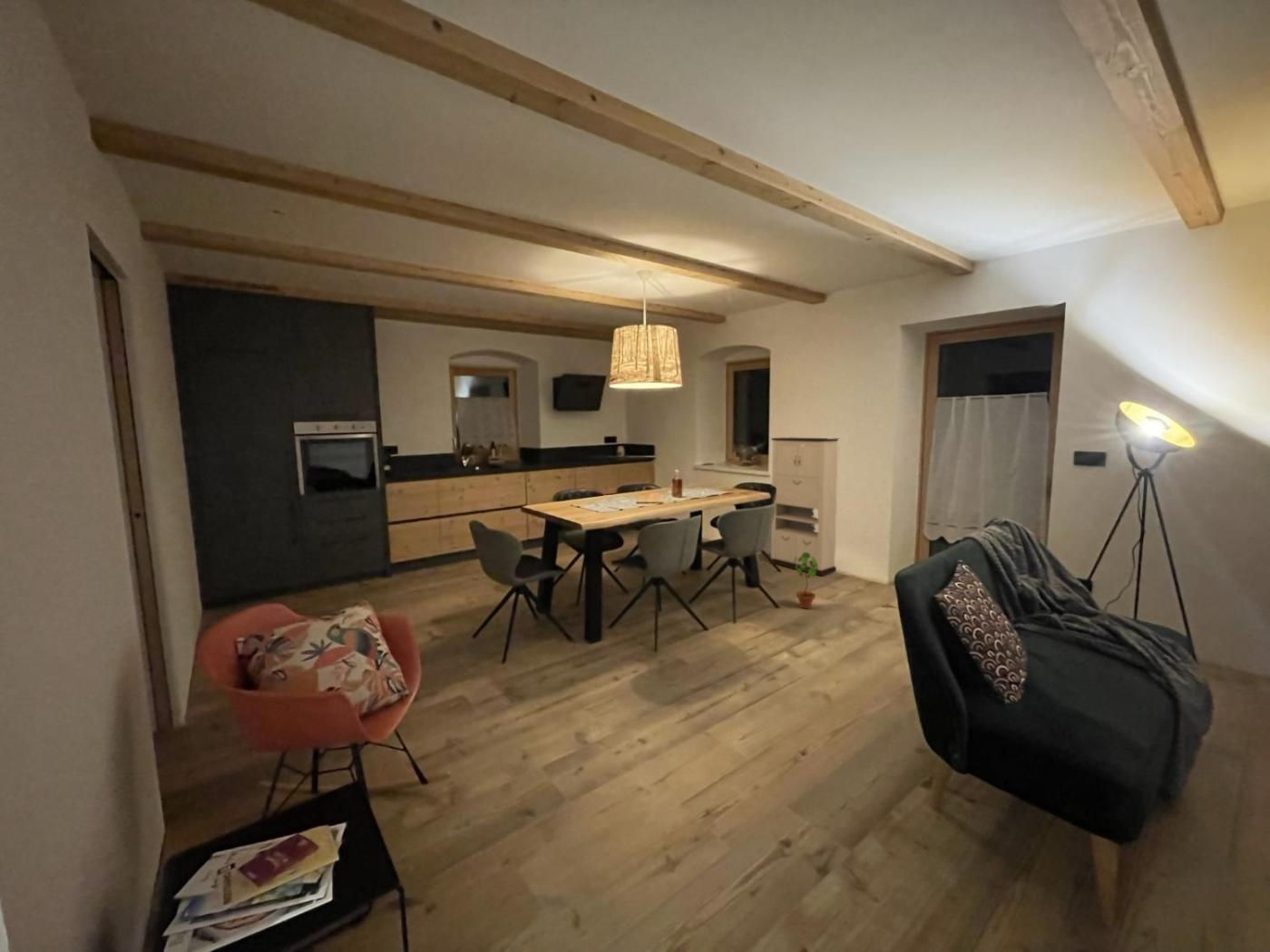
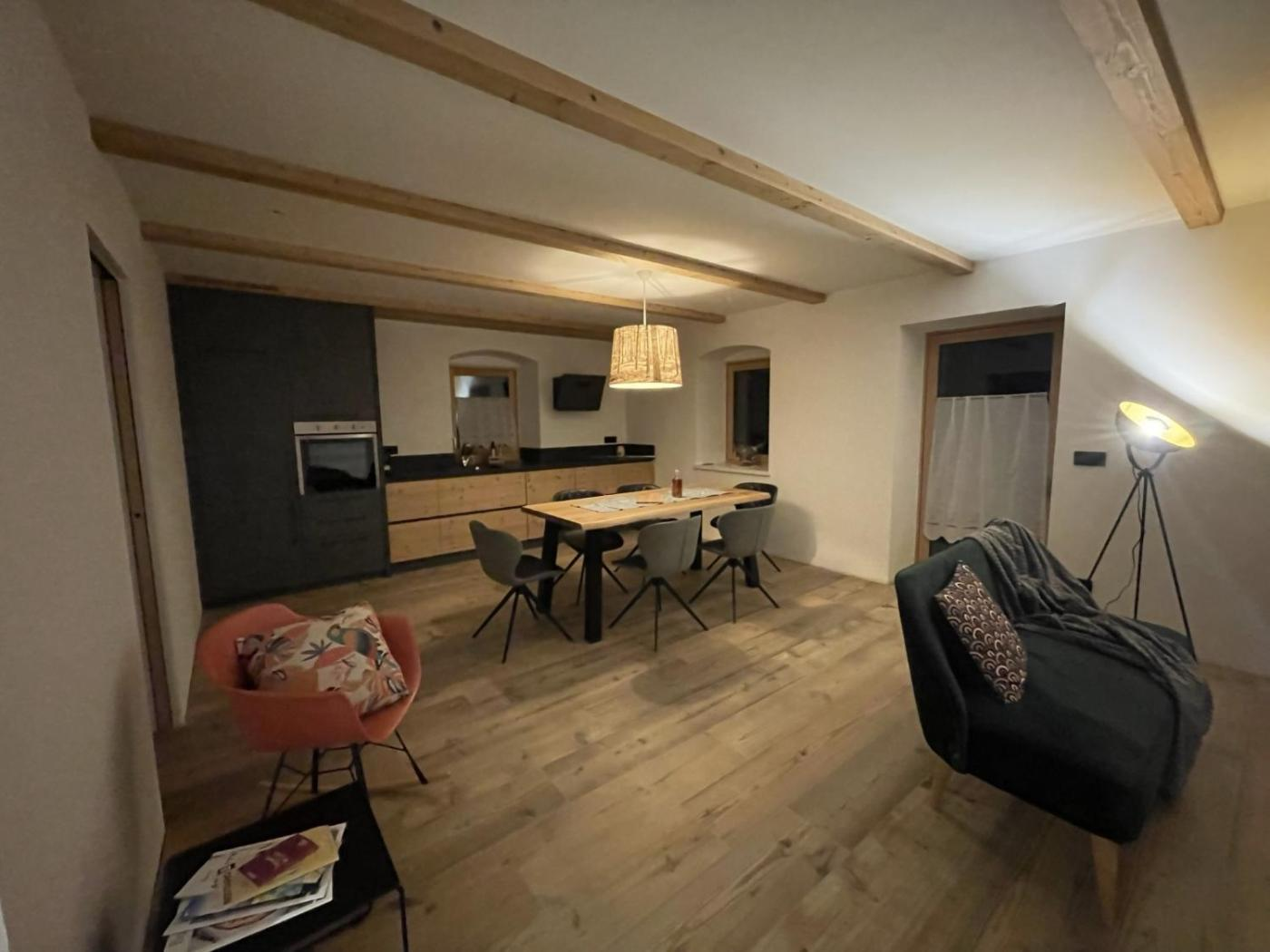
- cabinet [768,437,839,577]
- potted plant [794,552,818,609]
